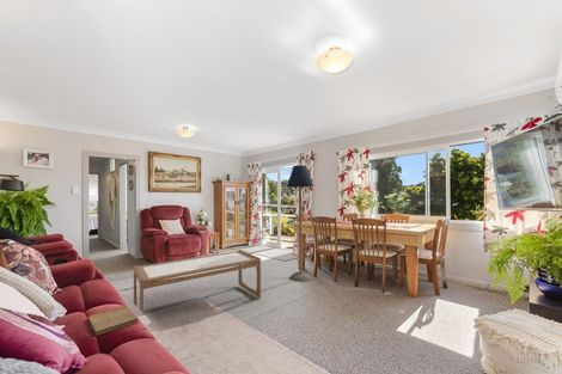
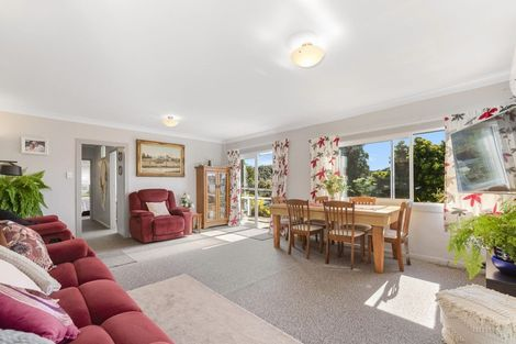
- coffee table [133,249,262,331]
- book [86,305,140,336]
- floor lamp [286,164,314,282]
